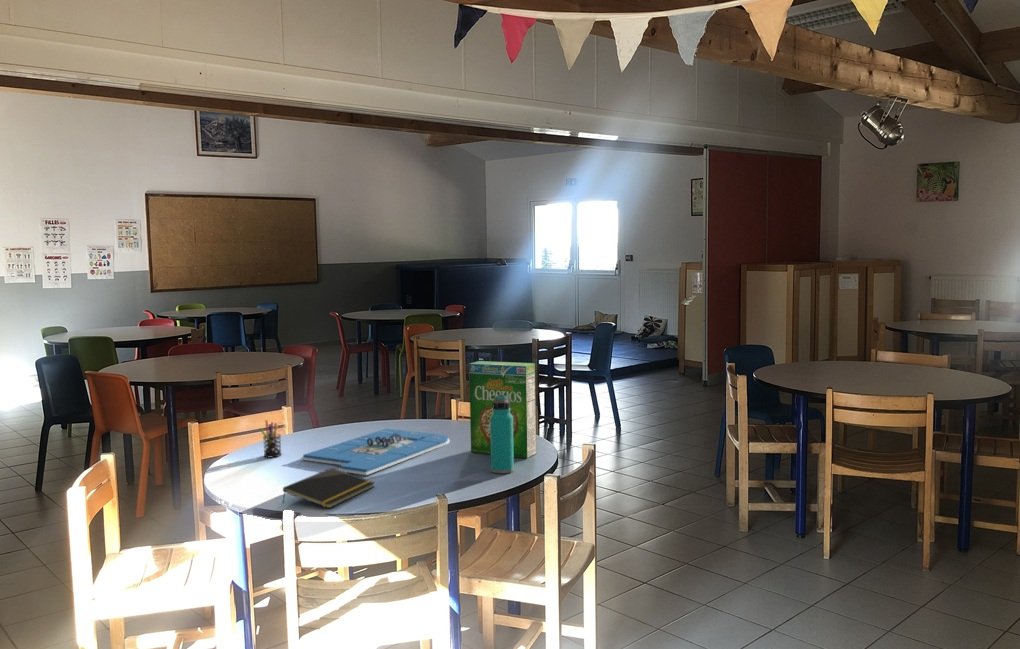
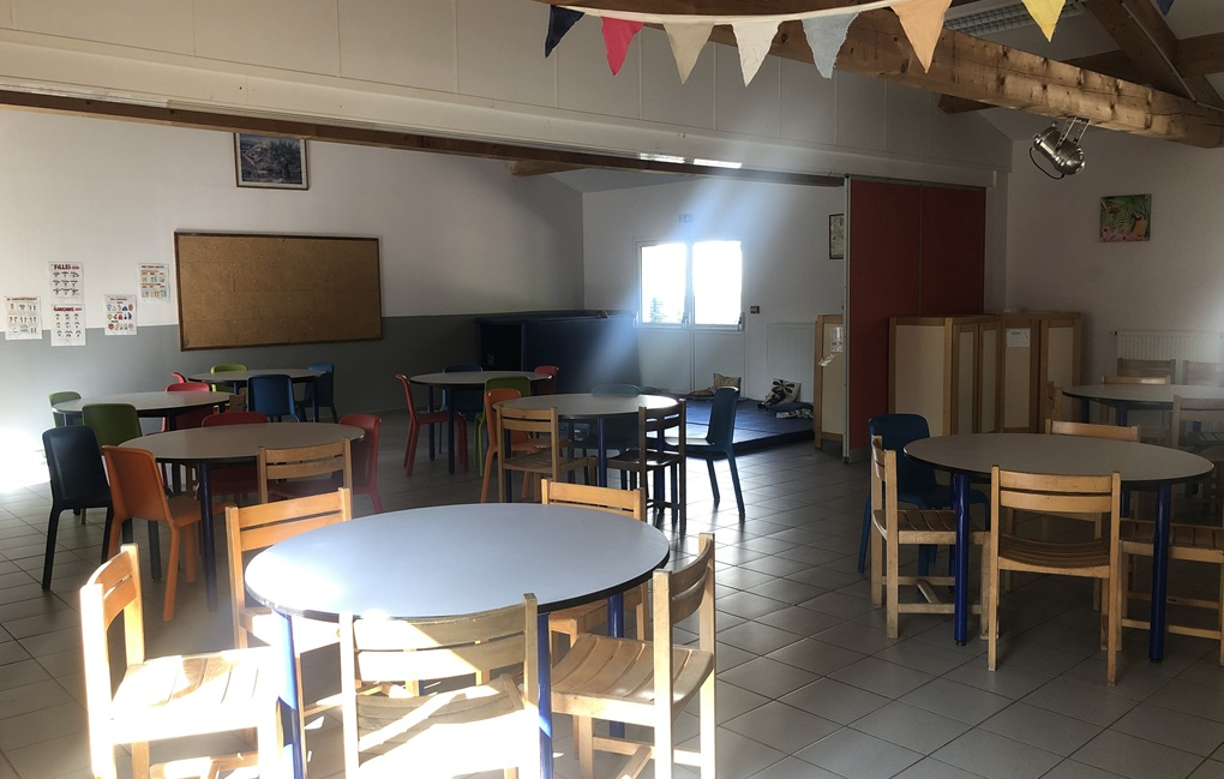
- notepad [282,467,375,509]
- water bottle [490,395,515,474]
- board game [300,428,451,476]
- cereal box [468,360,537,459]
- pen holder [259,419,283,458]
